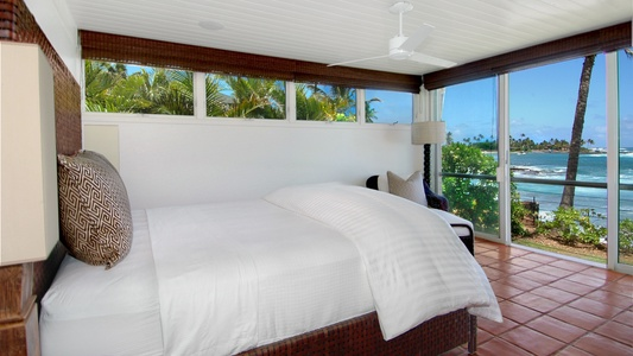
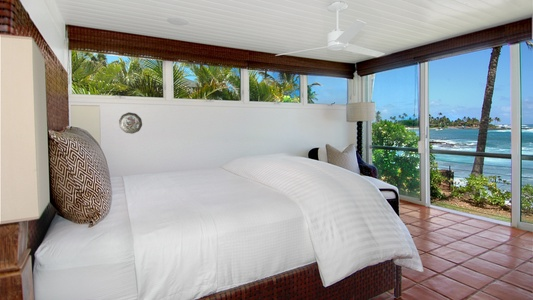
+ decorative plate [118,111,143,135]
